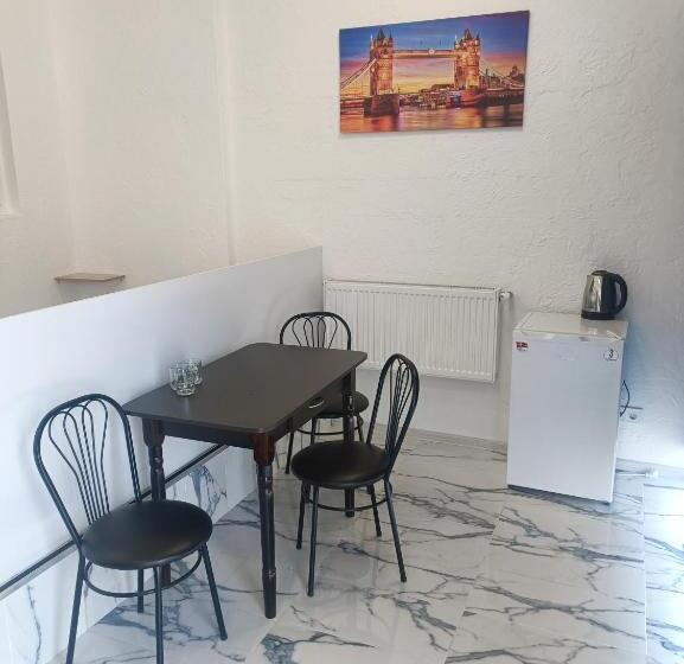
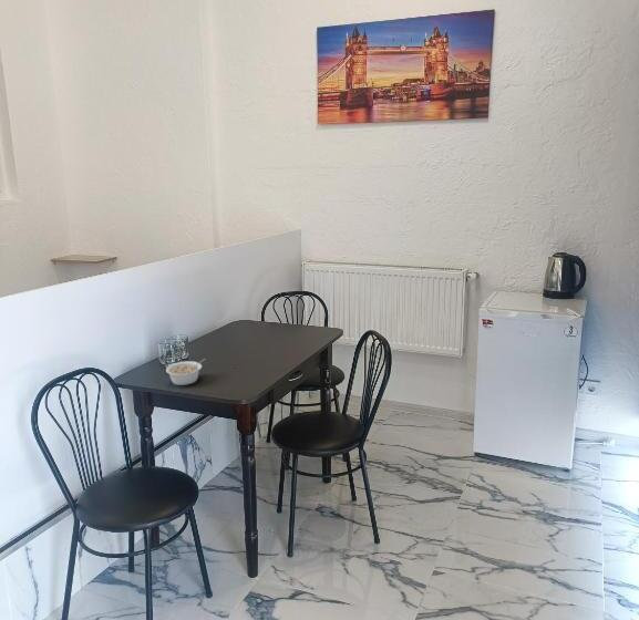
+ legume [165,358,207,386]
